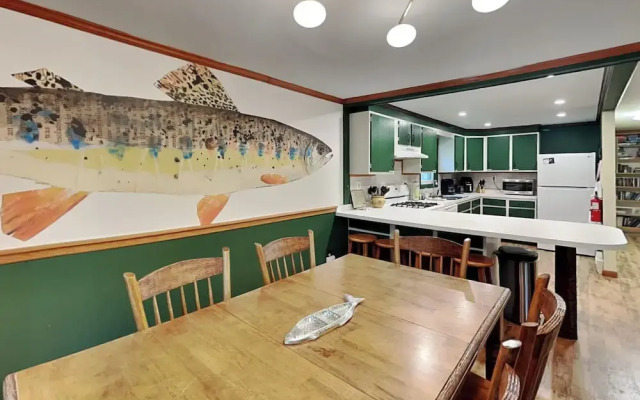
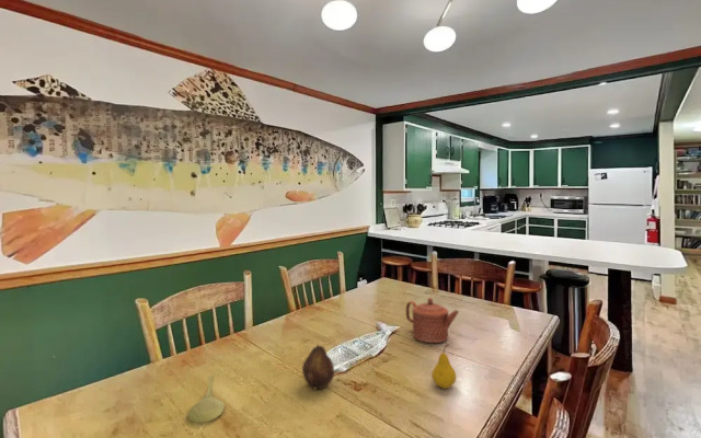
+ fruit [430,343,457,390]
+ fruit [301,344,335,390]
+ spoon [187,374,226,424]
+ teapot [405,297,460,344]
